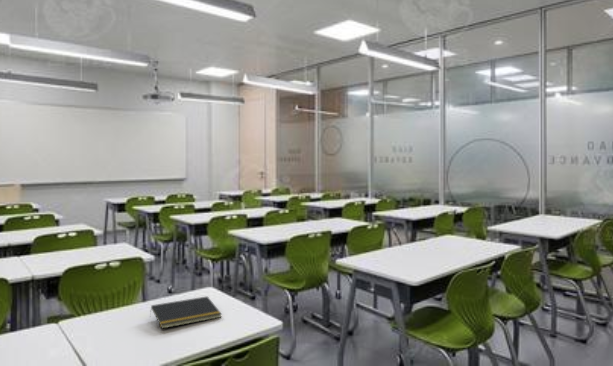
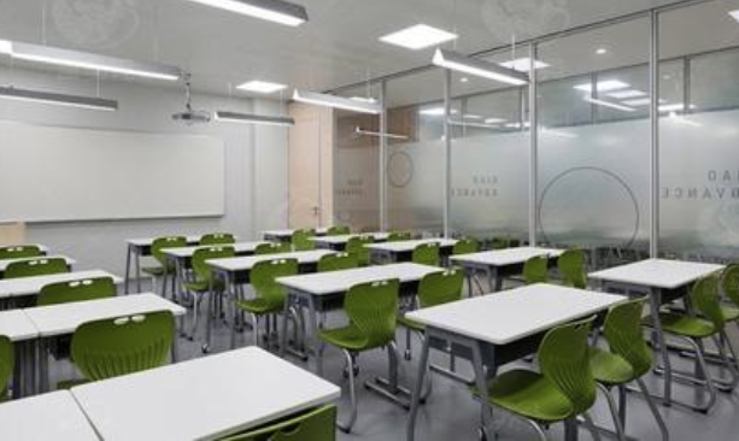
- notepad [149,295,223,330]
